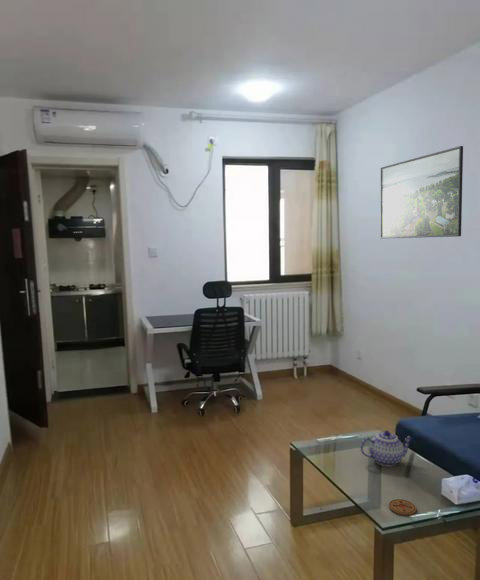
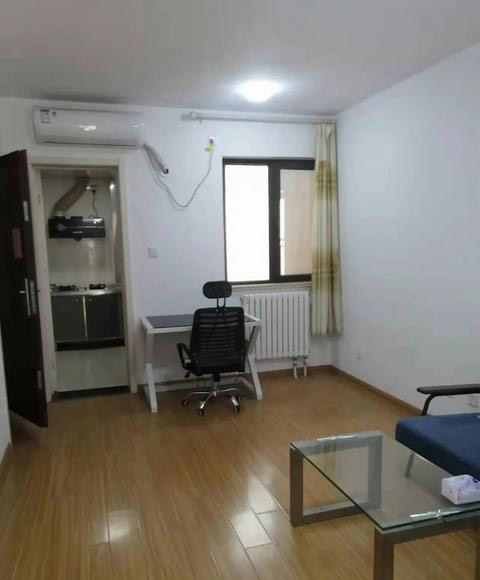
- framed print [379,145,464,240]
- coaster [388,498,418,516]
- teapot [359,429,413,467]
